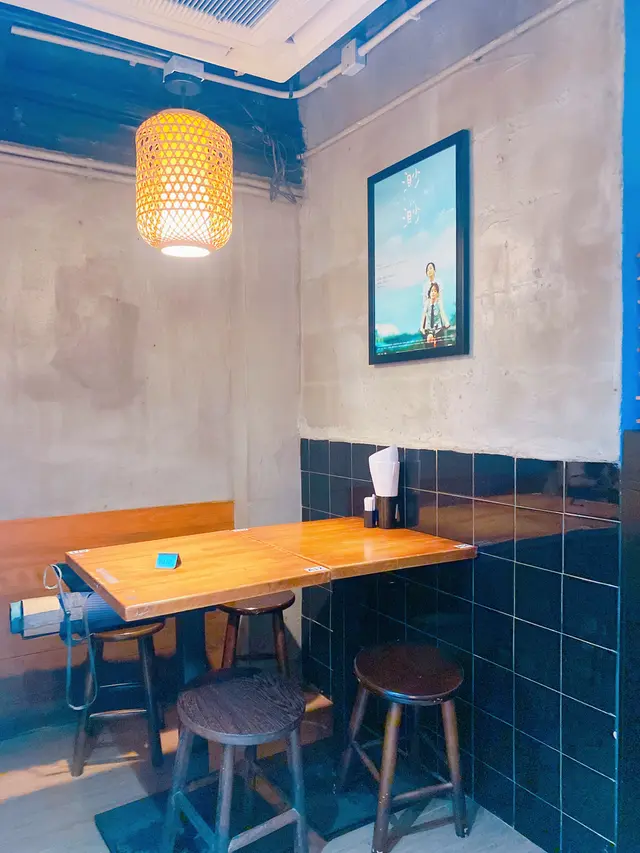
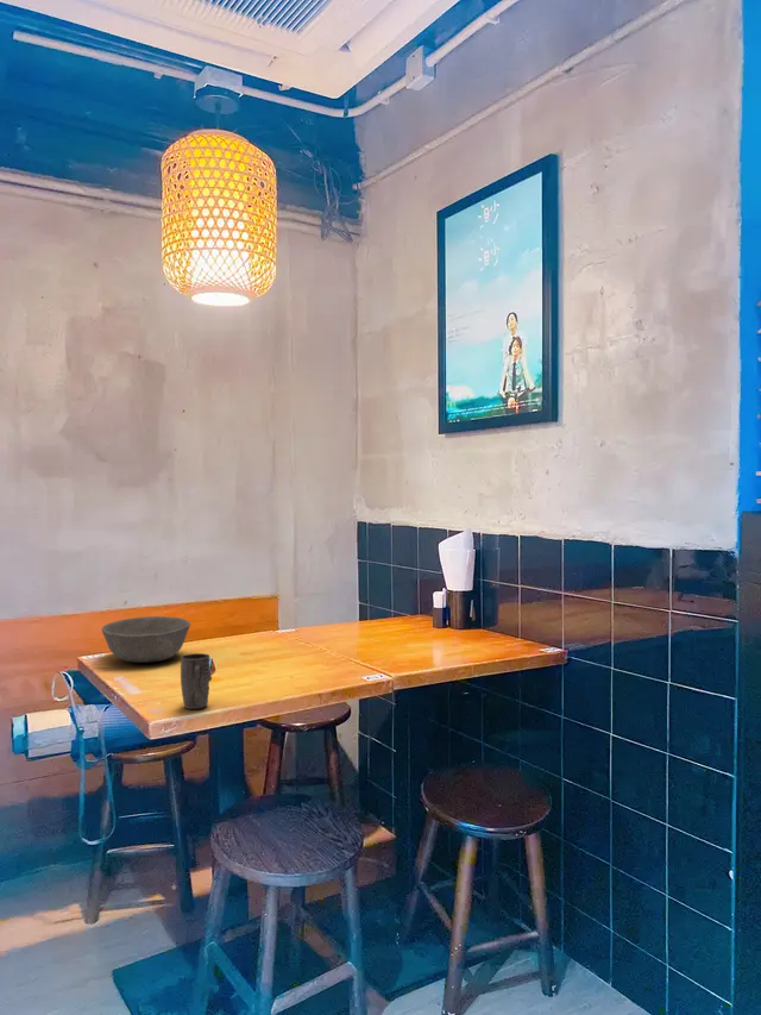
+ mug [180,652,213,710]
+ bowl [101,615,191,664]
